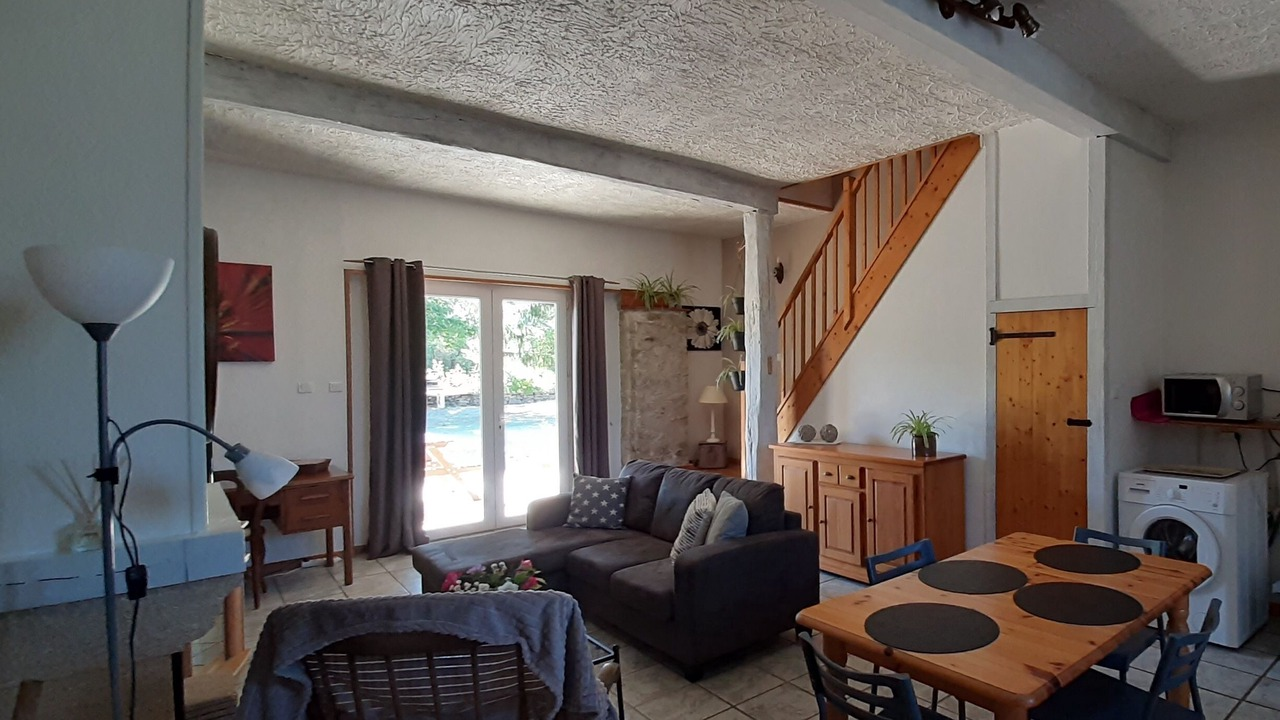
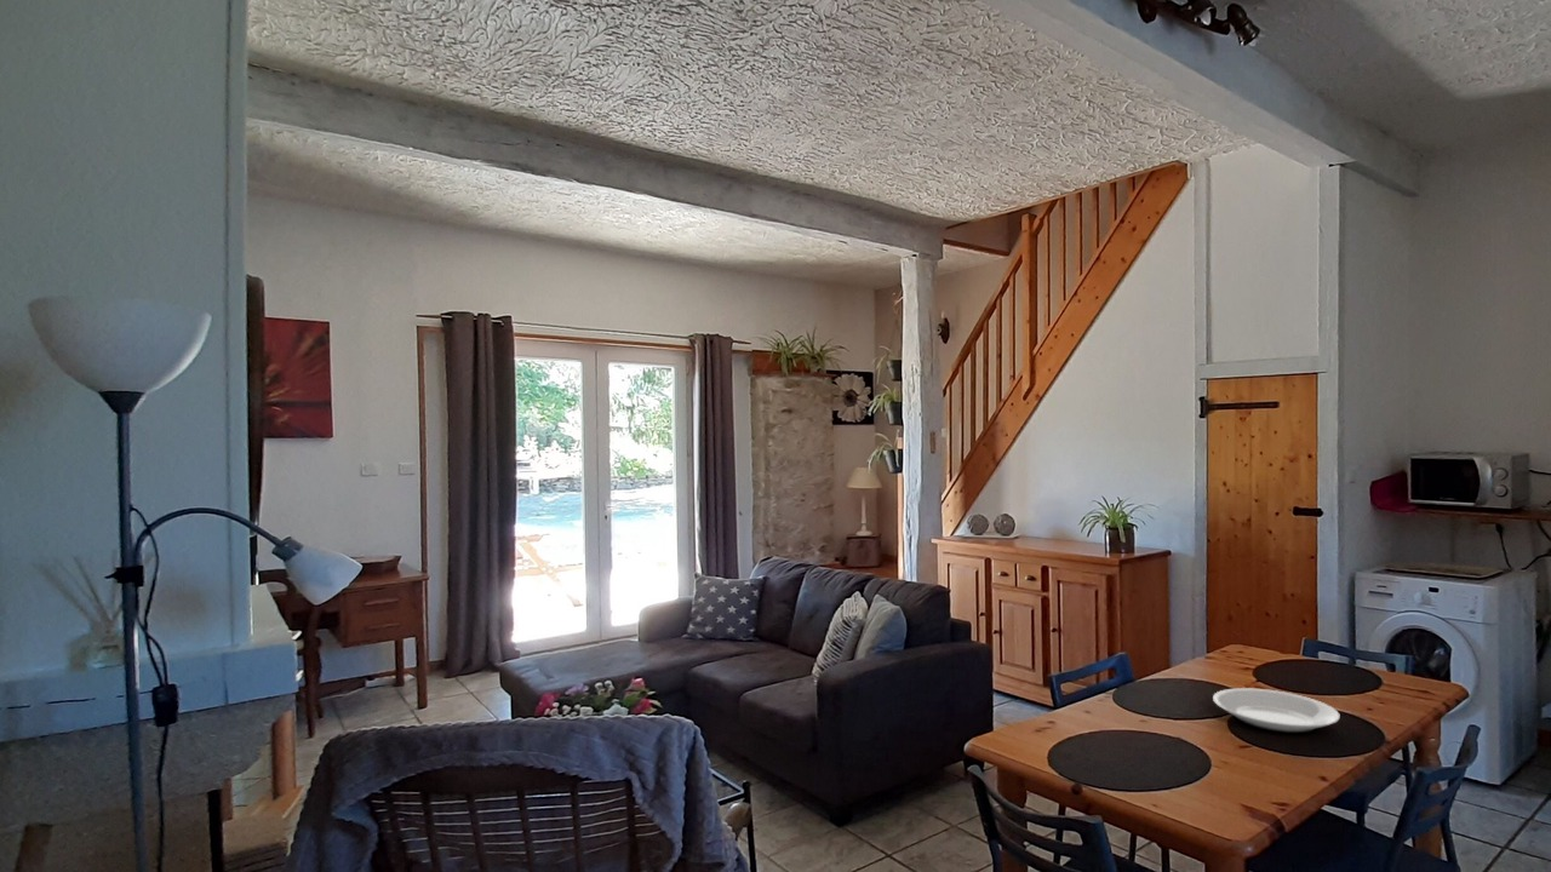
+ plate [1212,687,1340,735]
